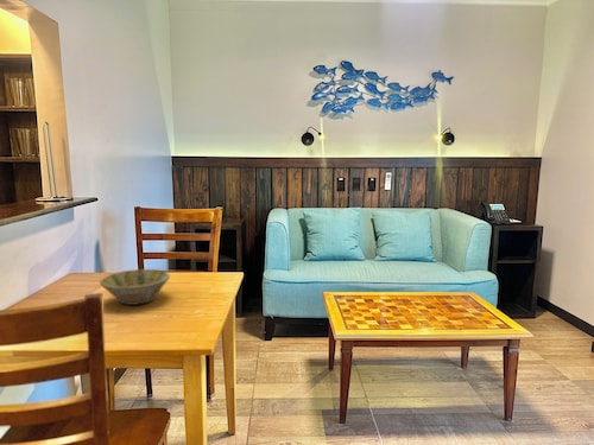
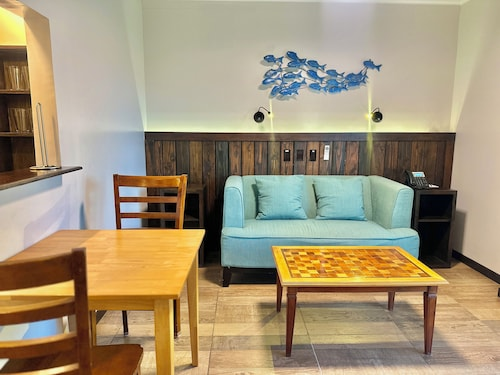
- bowl [99,268,171,306]
